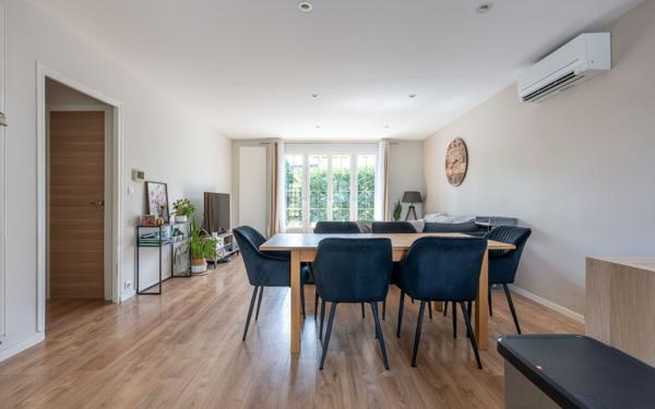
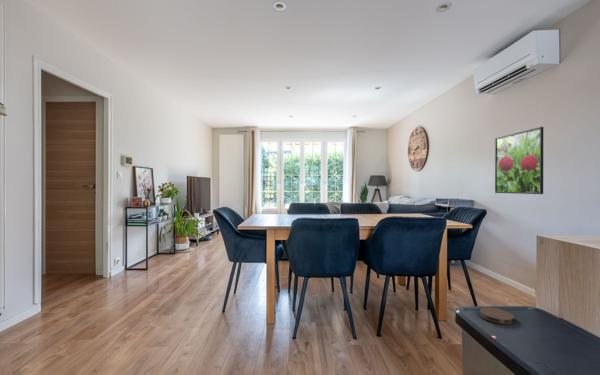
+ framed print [494,126,544,195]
+ coaster [479,306,515,325]
